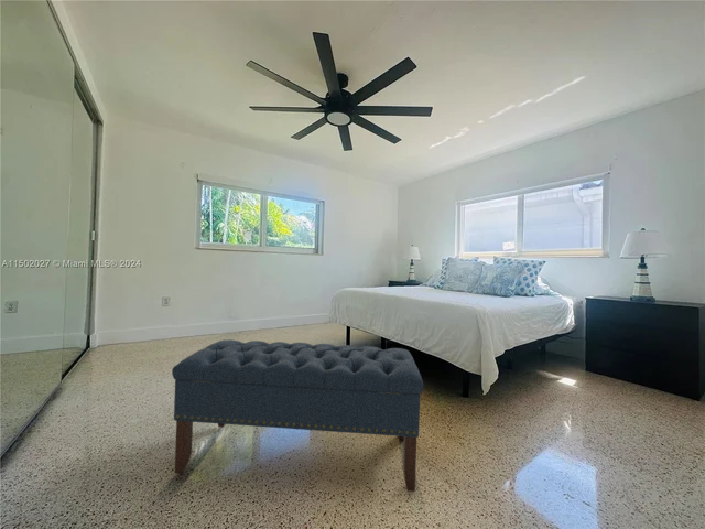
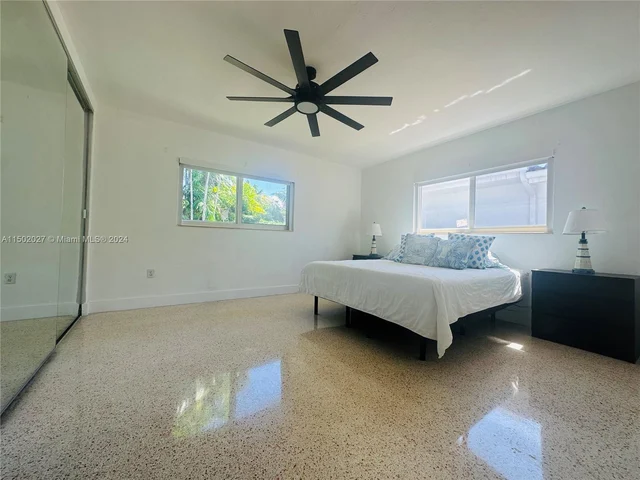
- bench [171,338,424,493]
